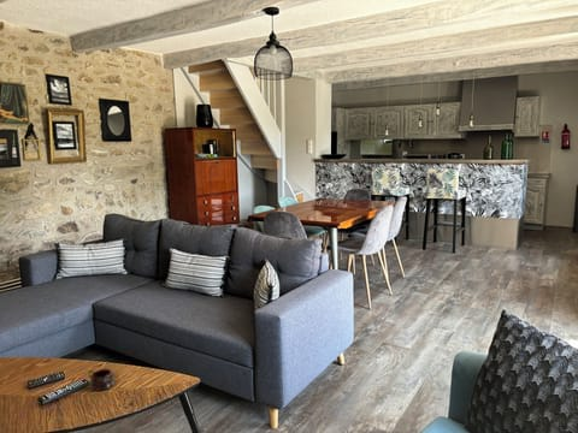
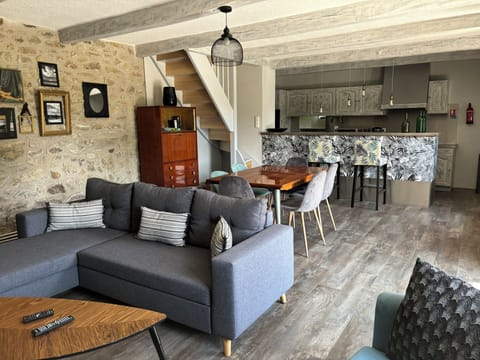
- mug [88,368,116,392]
